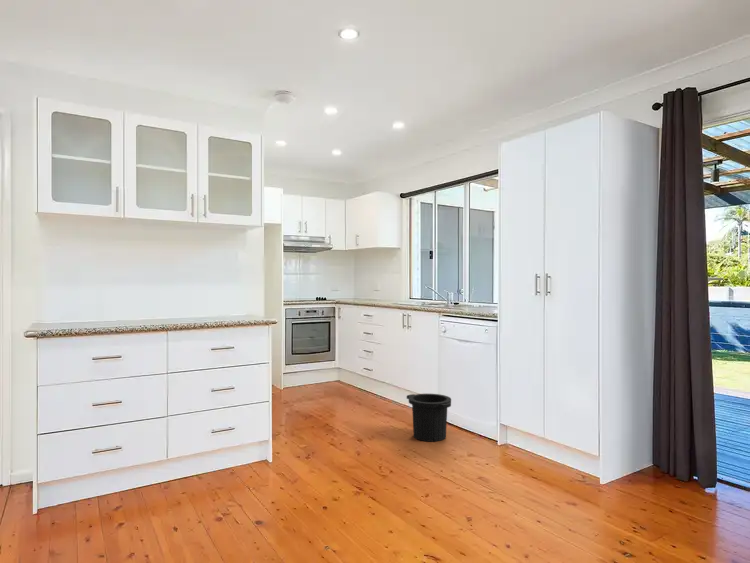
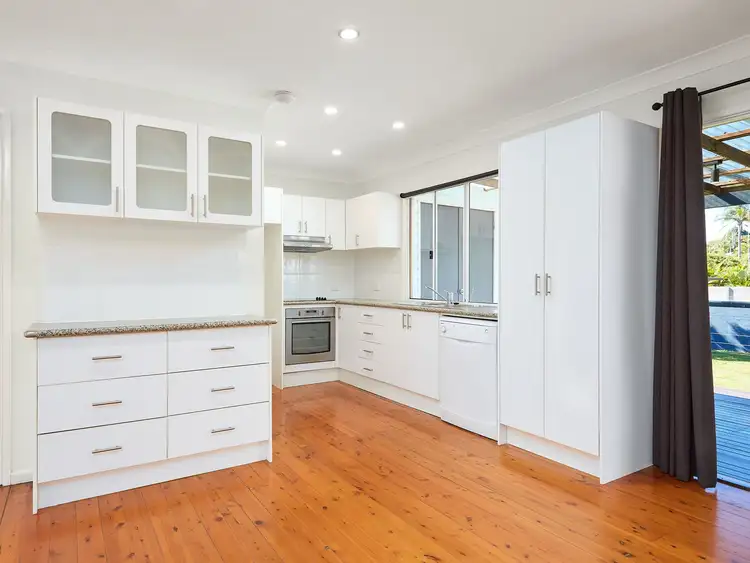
- trash can [406,393,452,443]
